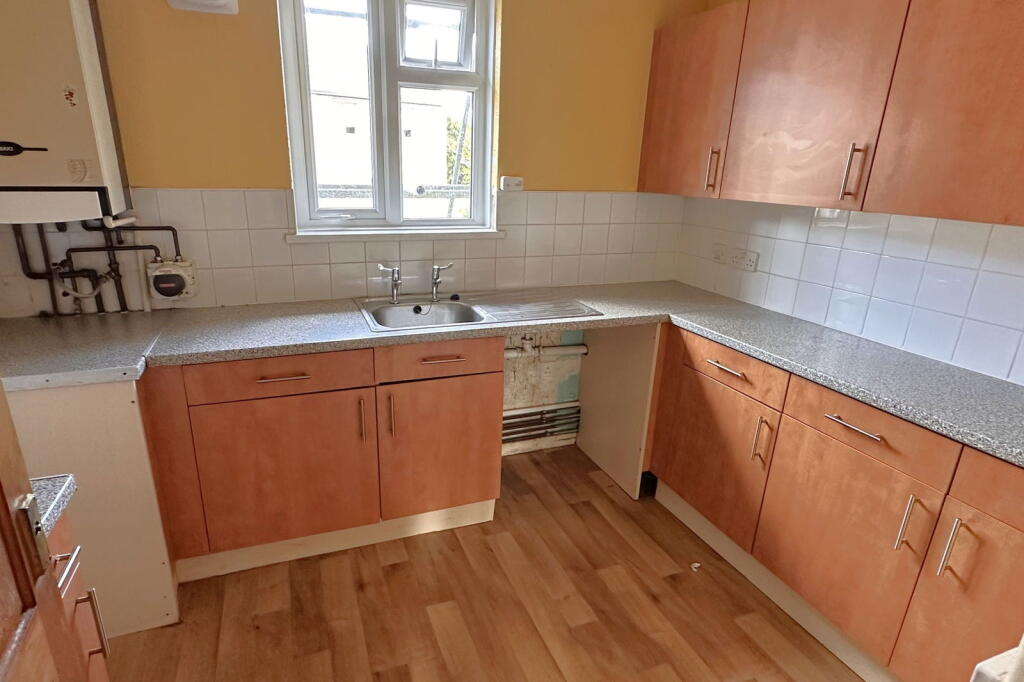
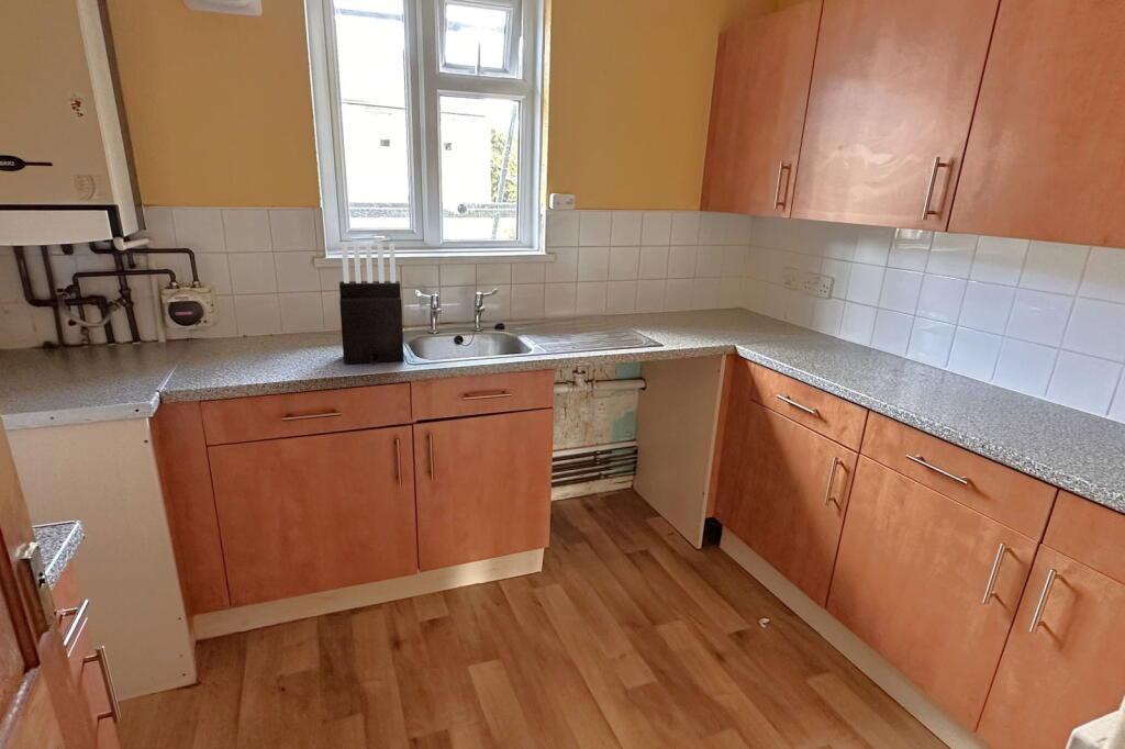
+ knife block [338,243,405,366]
